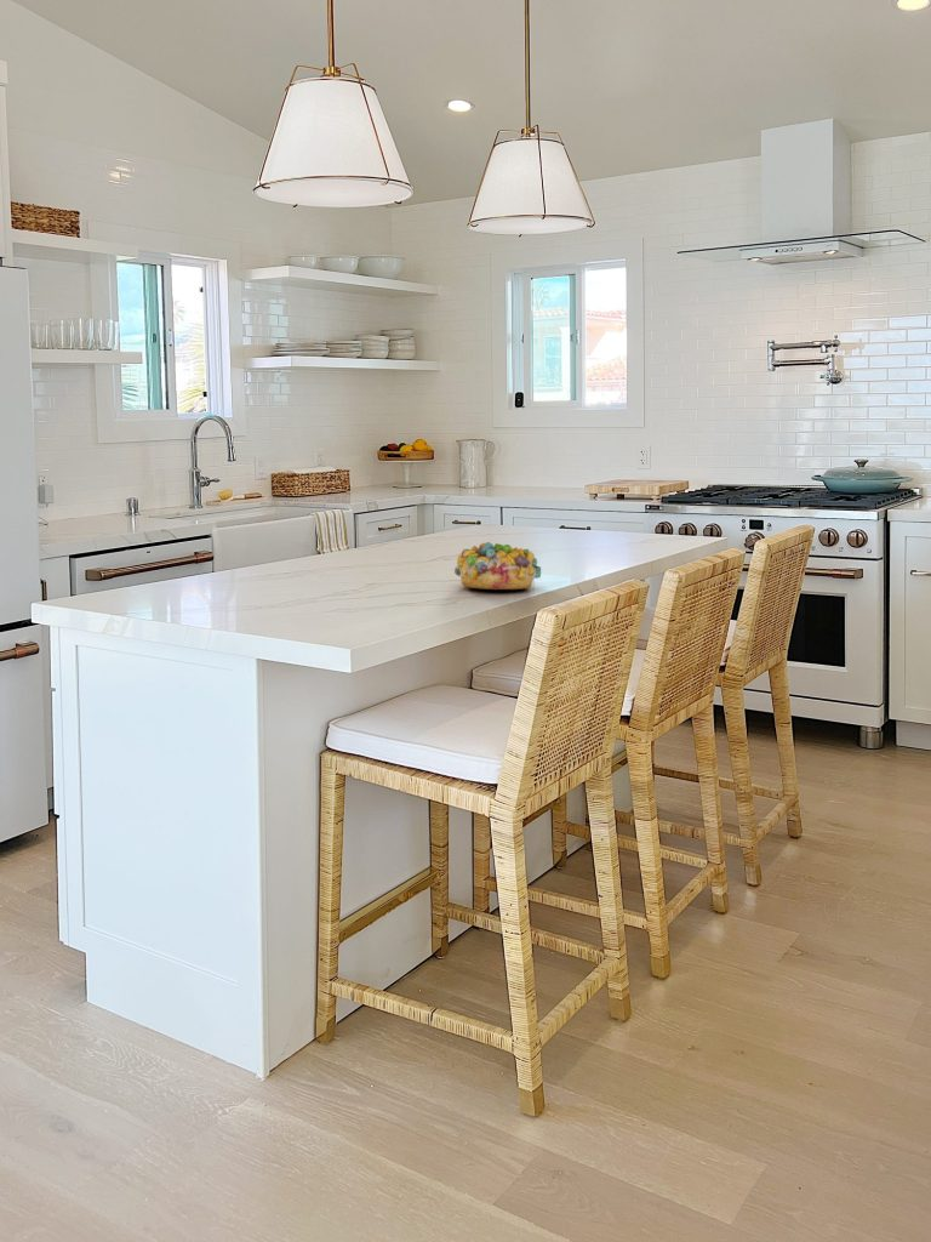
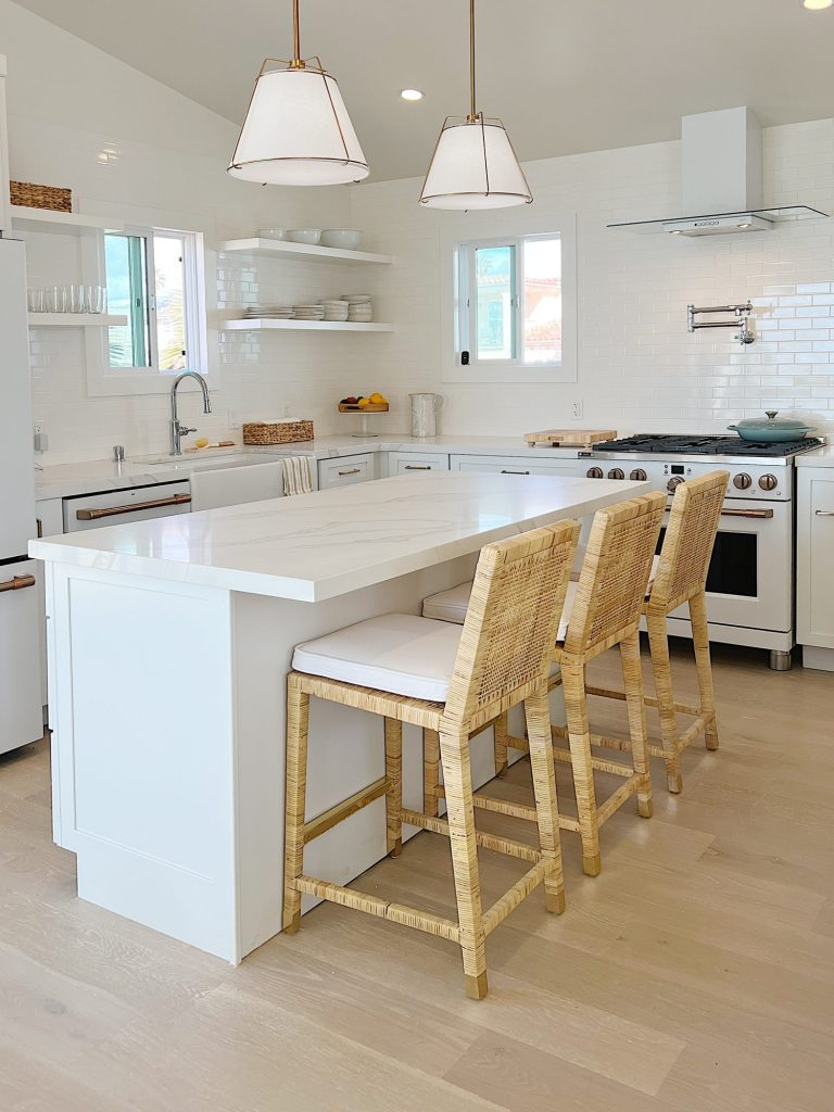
- donut [453,541,542,591]
